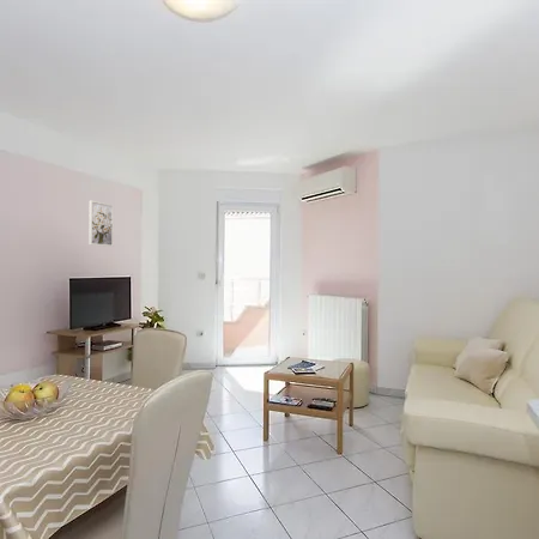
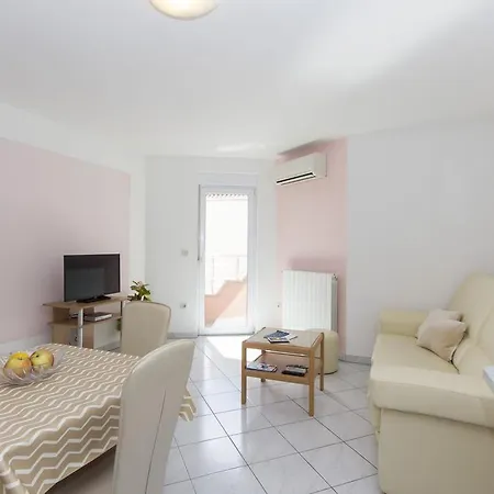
- wall art [87,199,115,248]
